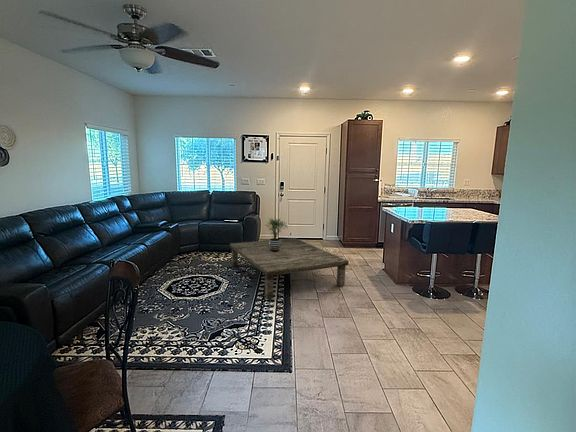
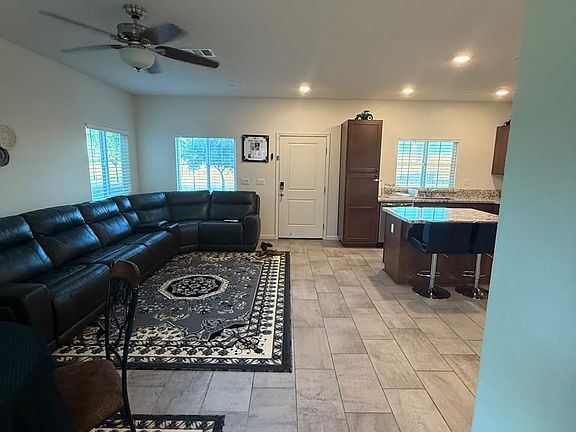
- coffee table [229,237,349,300]
- potted plant [264,217,288,252]
